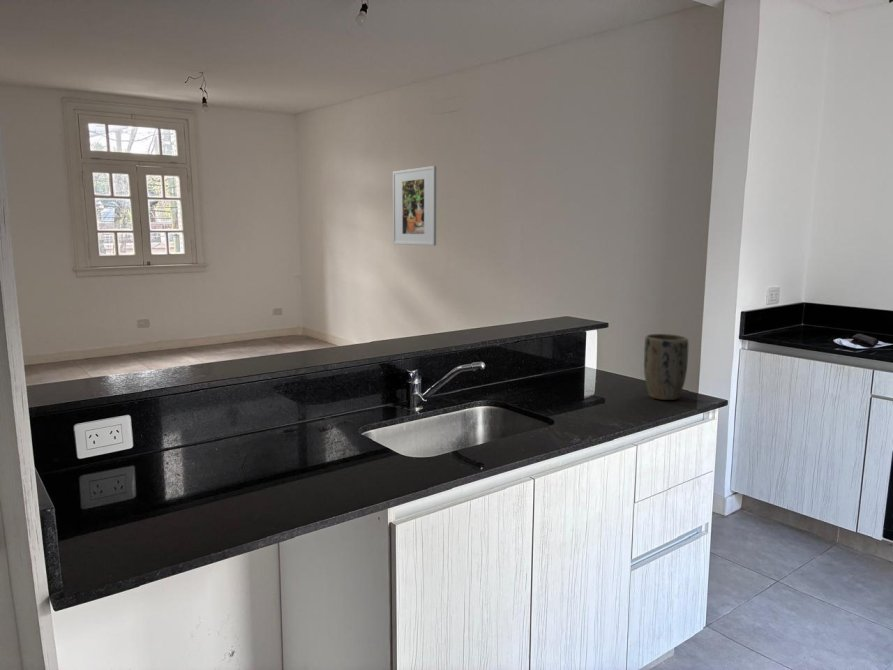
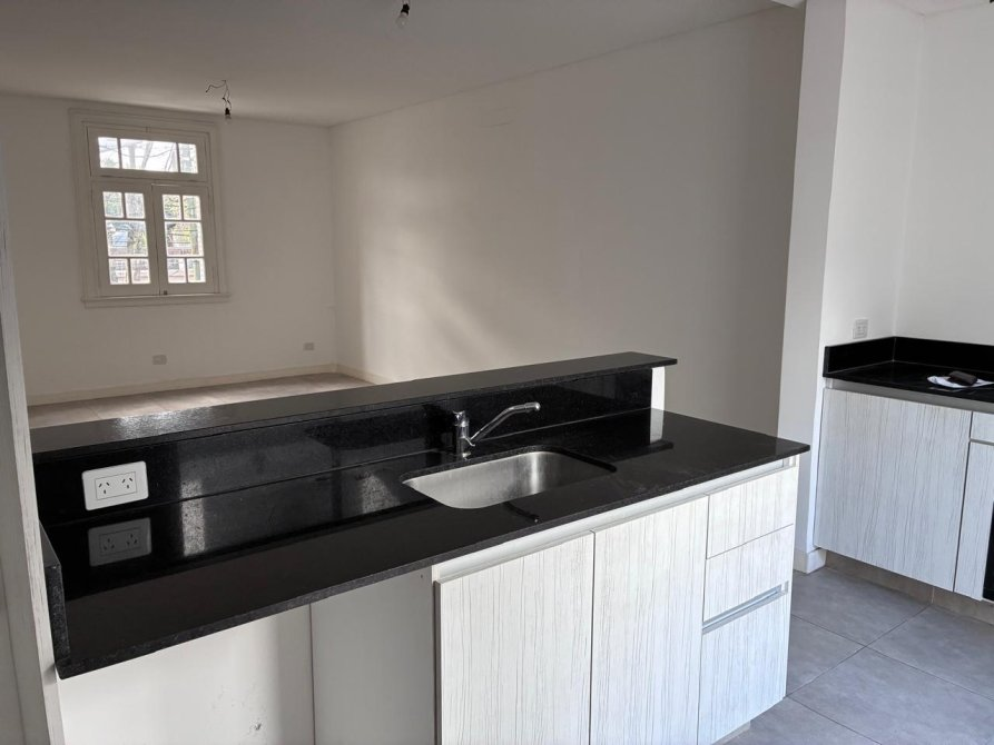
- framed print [392,165,437,247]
- plant pot [643,333,690,401]
